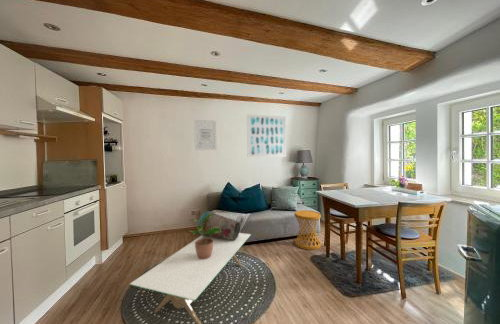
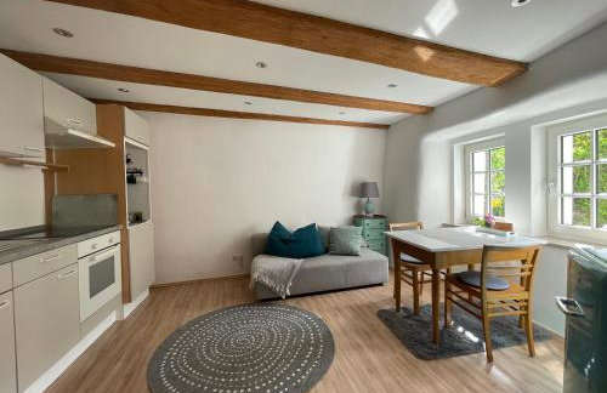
- wall art [246,113,287,158]
- potted plant [187,213,221,259]
- side table [293,209,322,251]
- coffee table [129,232,252,324]
- wall art [193,119,218,151]
- decorative container [197,210,241,241]
